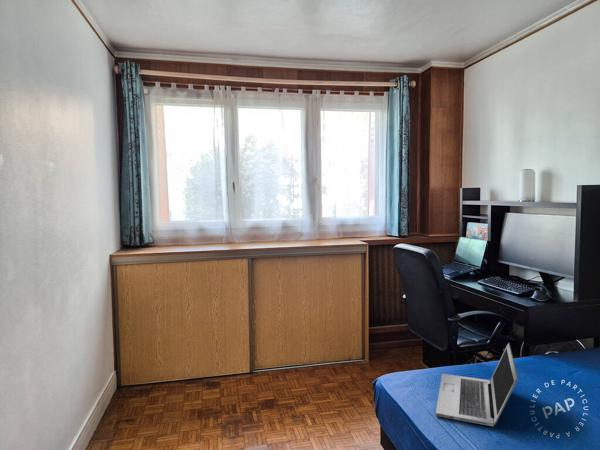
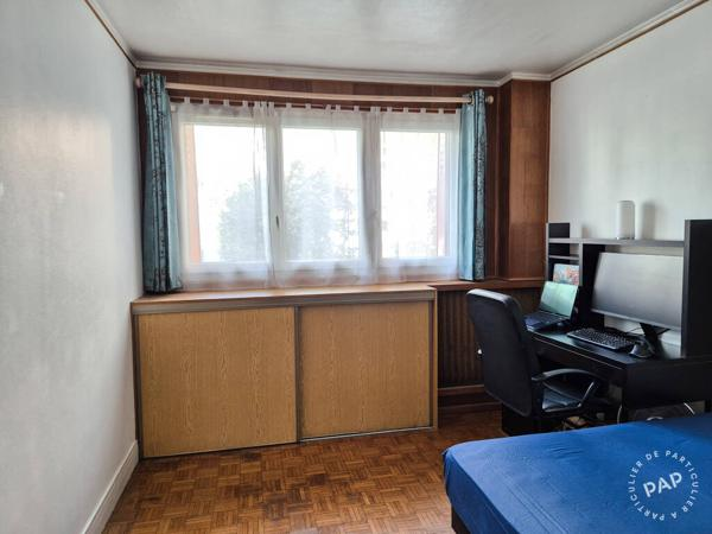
- laptop [435,342,519,427]
